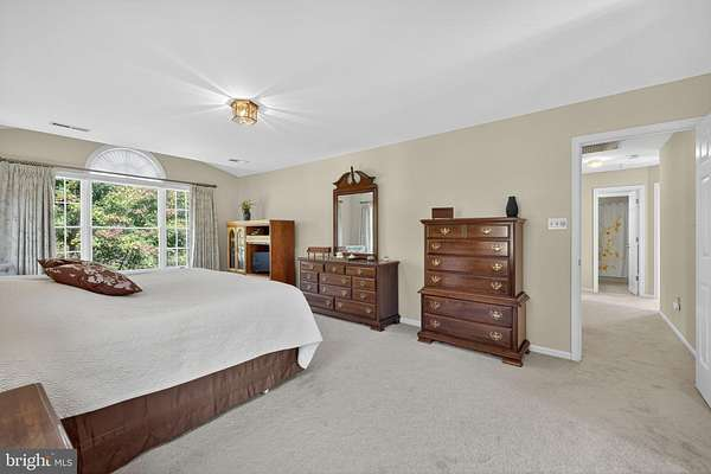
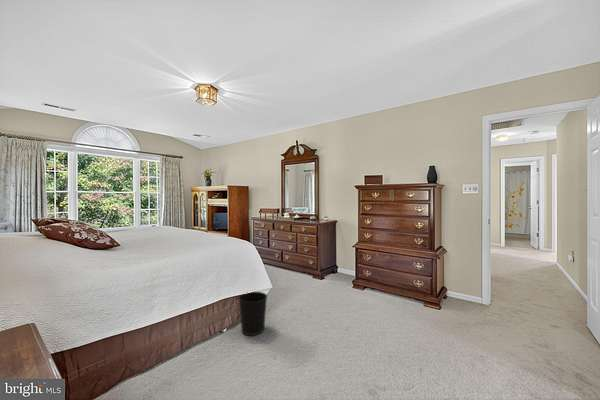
+ wastebasket [237,291,268,336]
